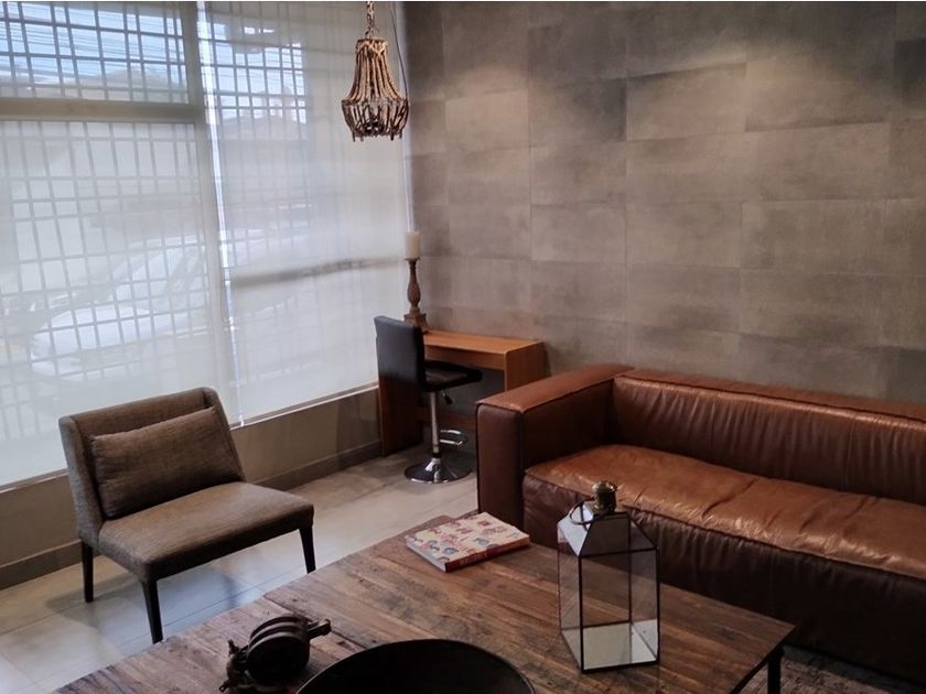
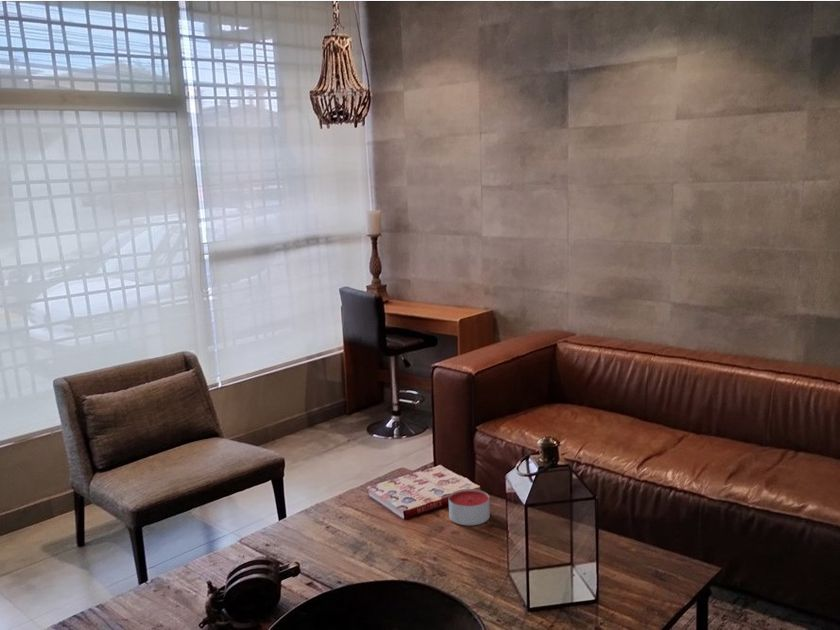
+ candle [448,488,491,526]
